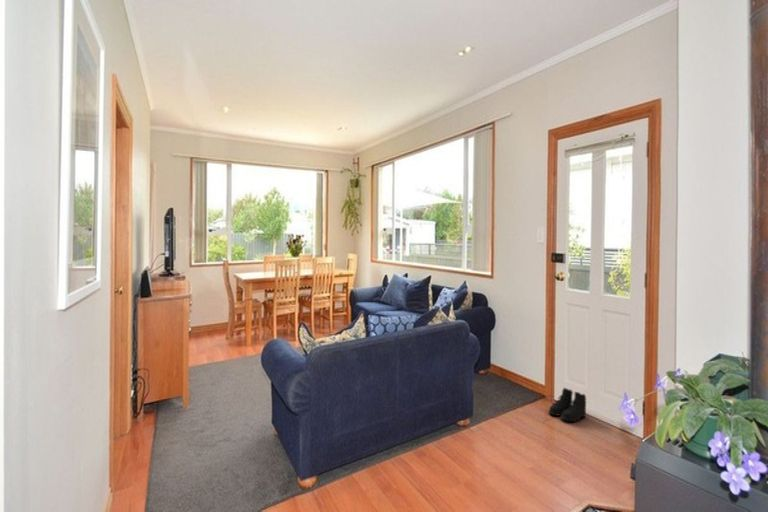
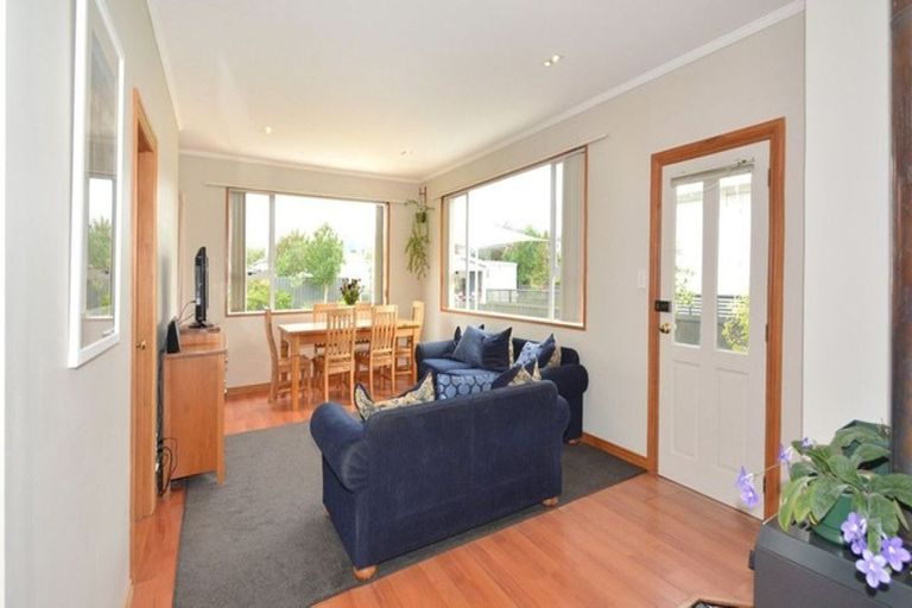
- boots [548,387,587,423]
